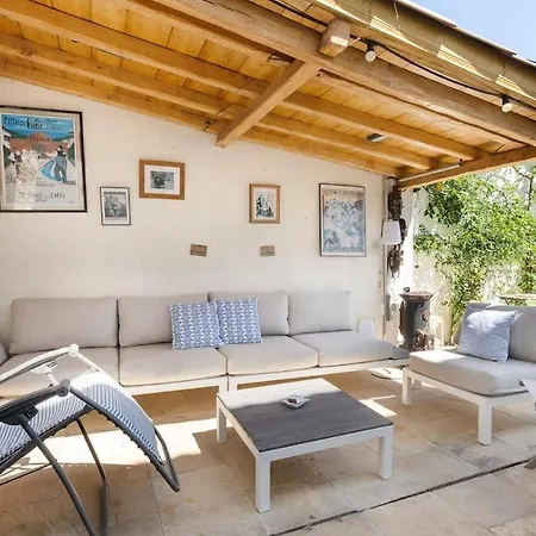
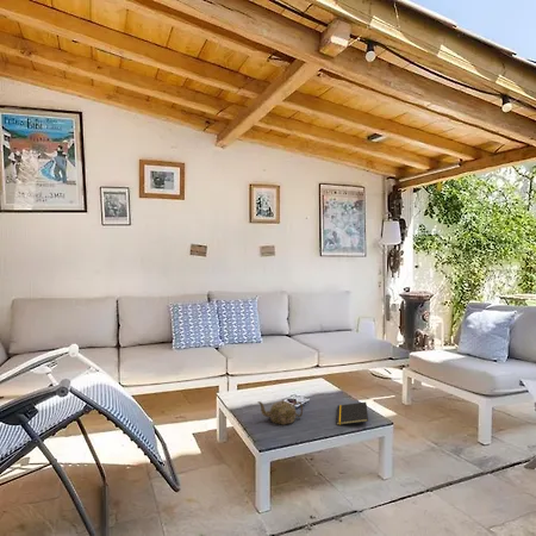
+ teapot [256,399,304,425]
+ notepad [335,401,369,426]
